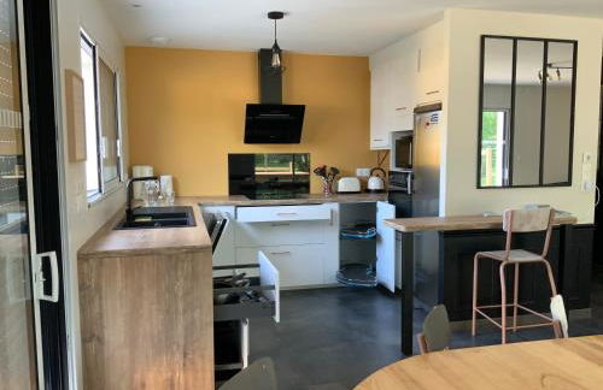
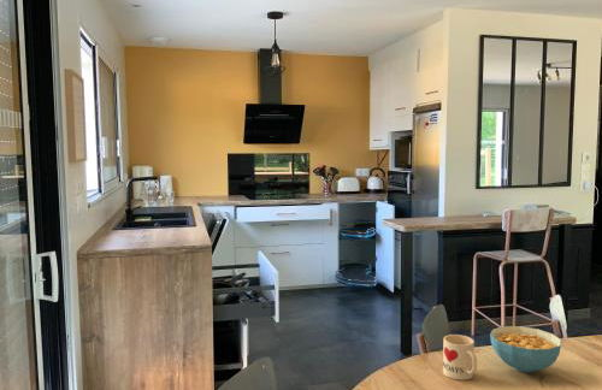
+ mug [442,333,478,382]
+ cereal bowl [489,325,562,373]
